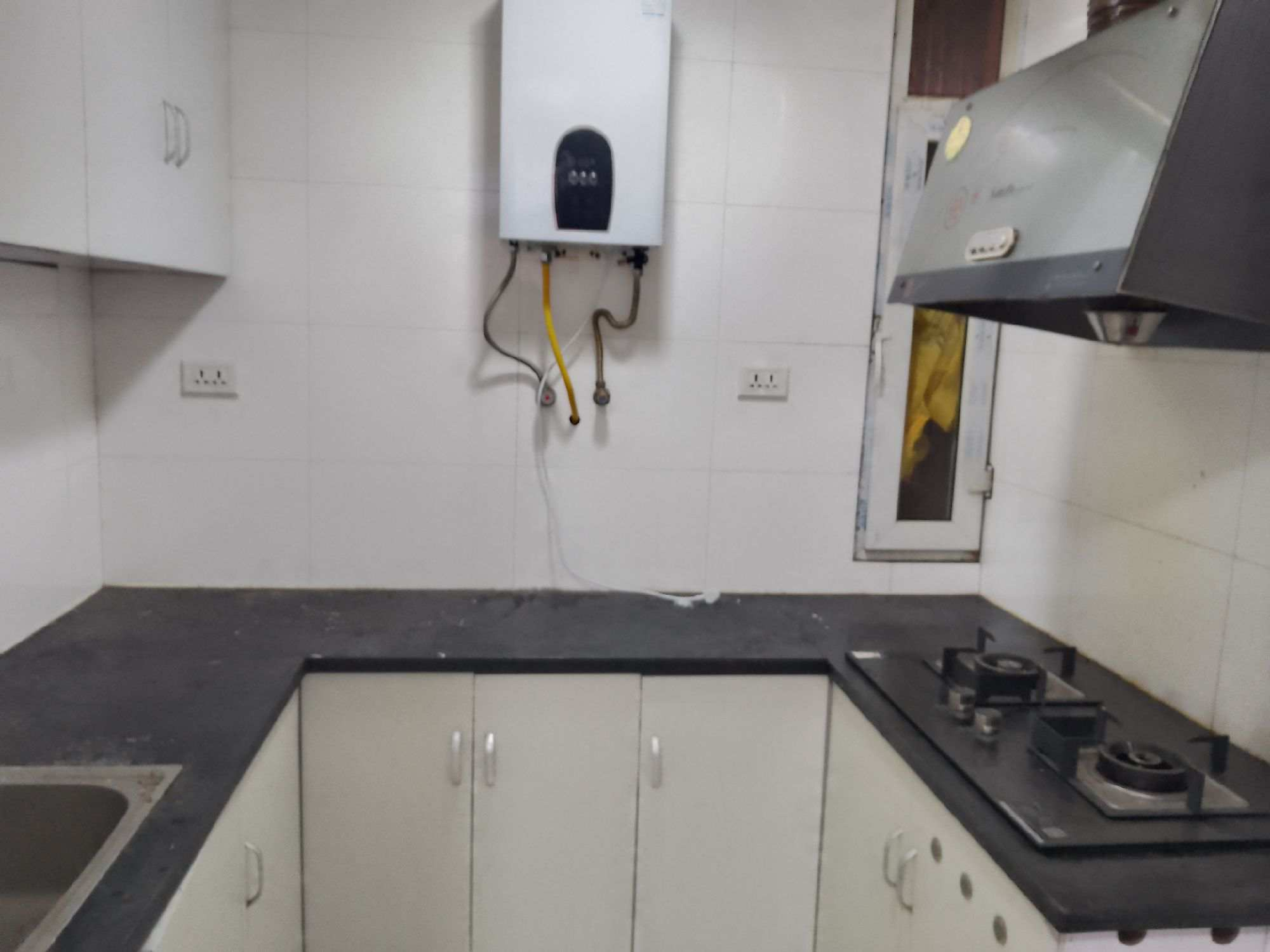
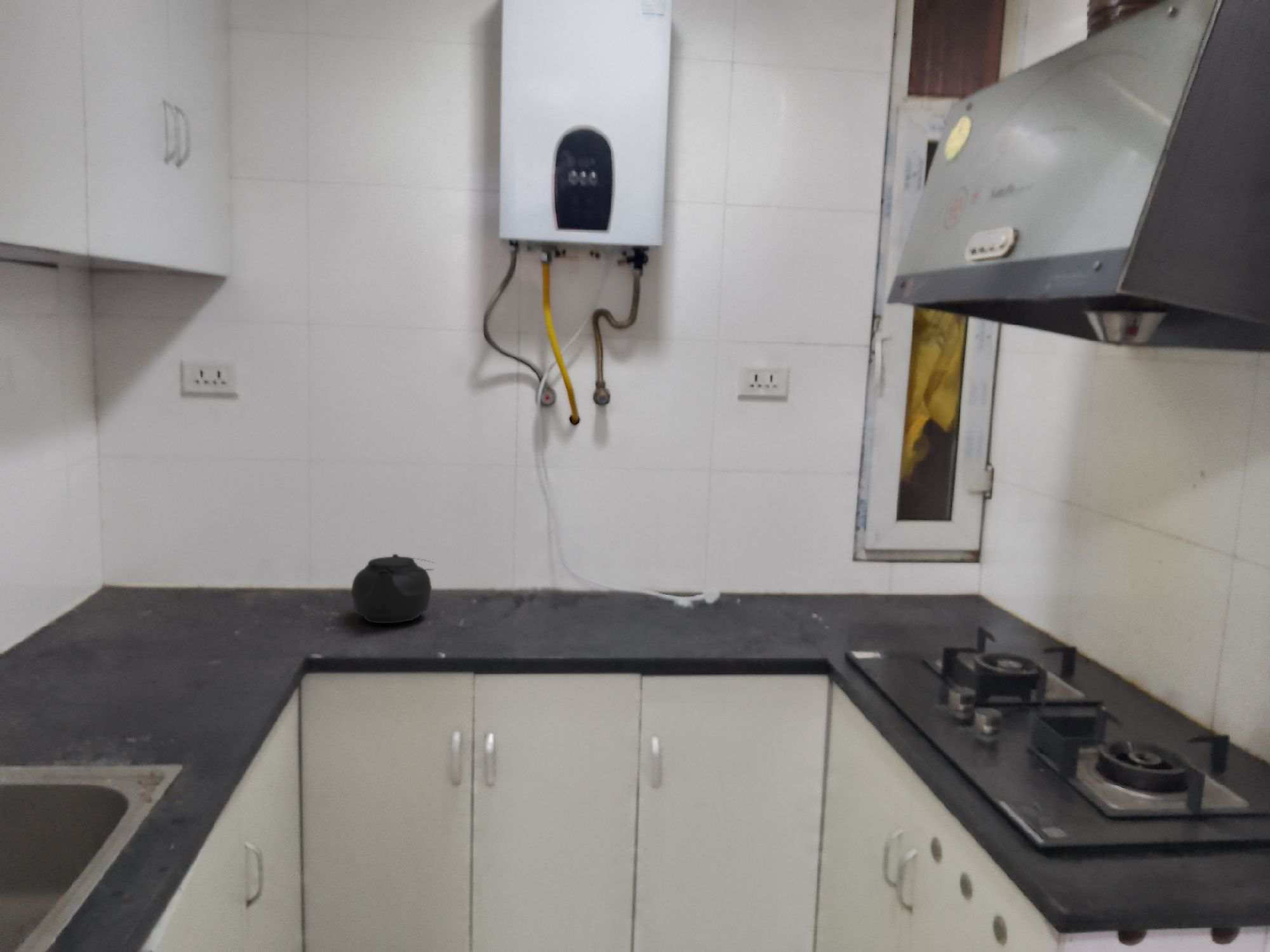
+ teapot [351,553,436,624]
